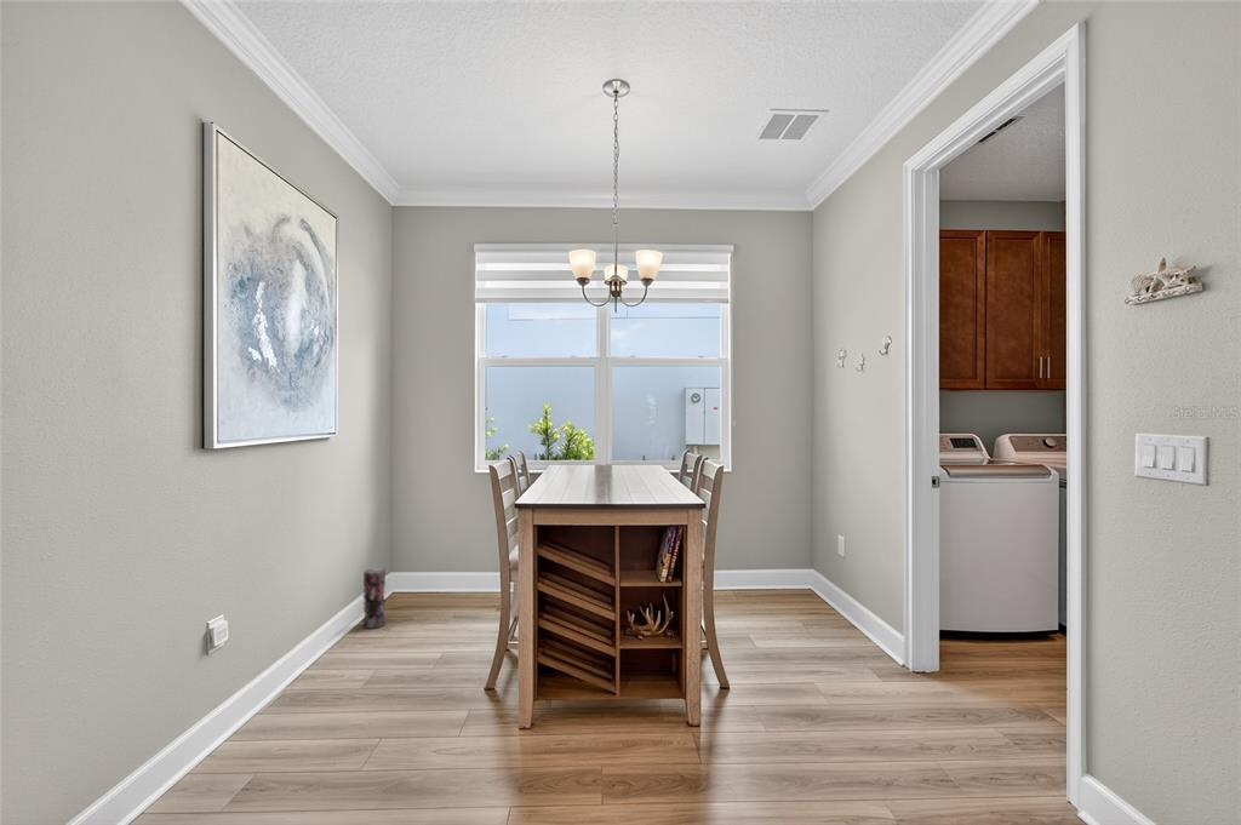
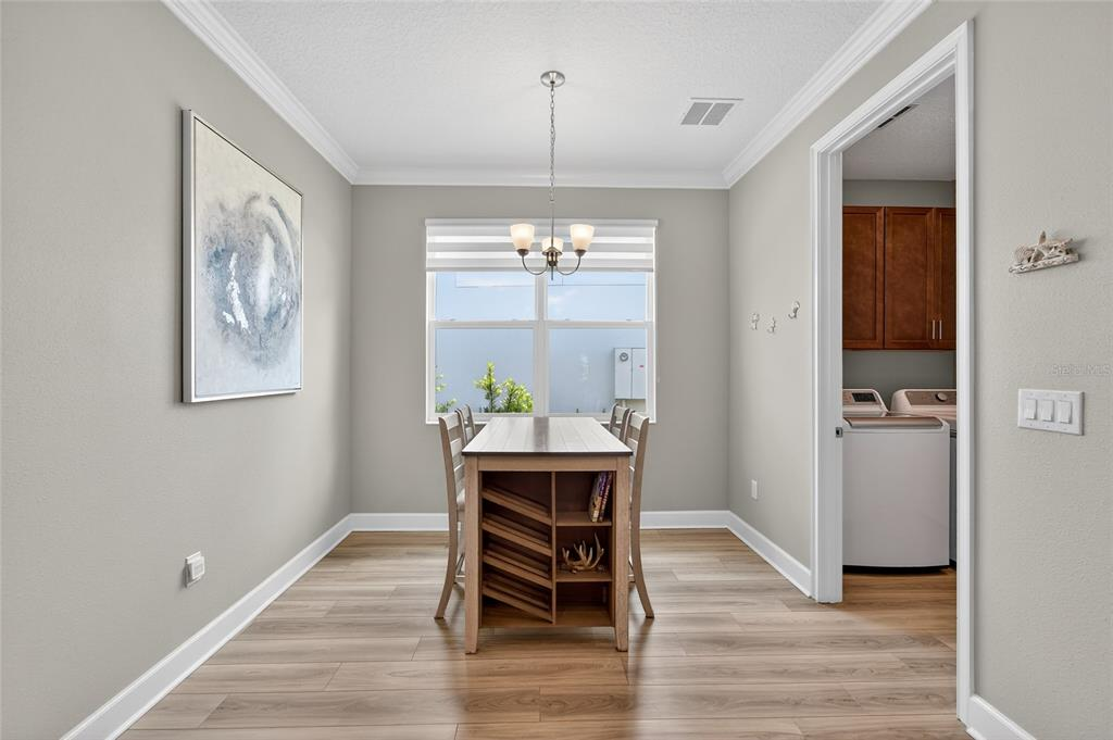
- vase [361,568,387,629]
